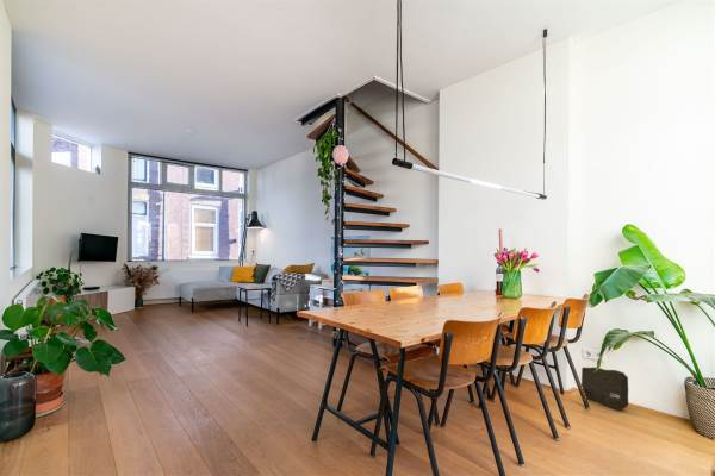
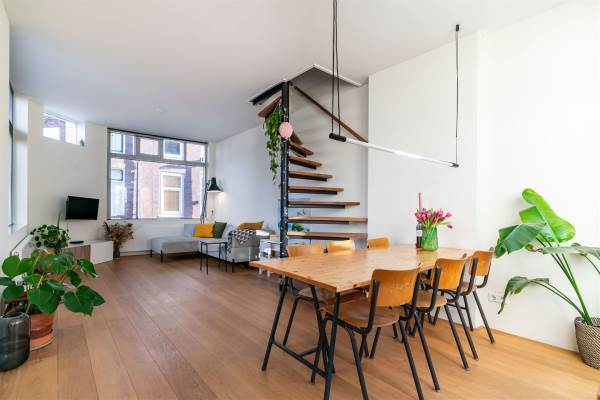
- rock [580,367,629,411]
